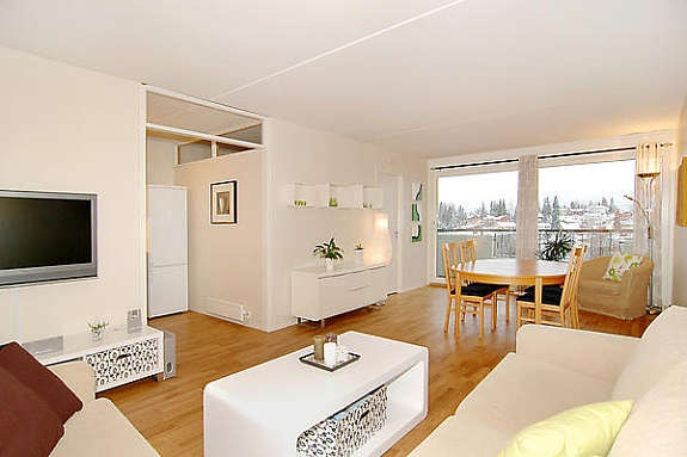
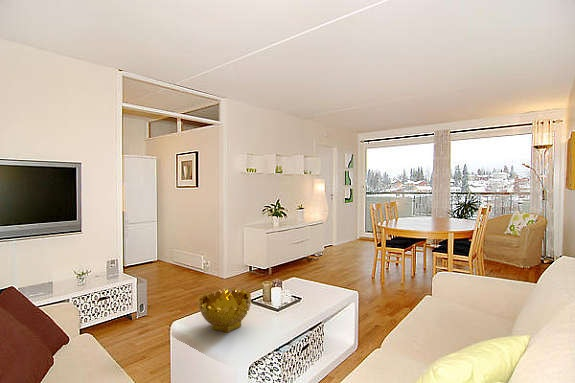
+ decorative bowl [198,287,252,333]
